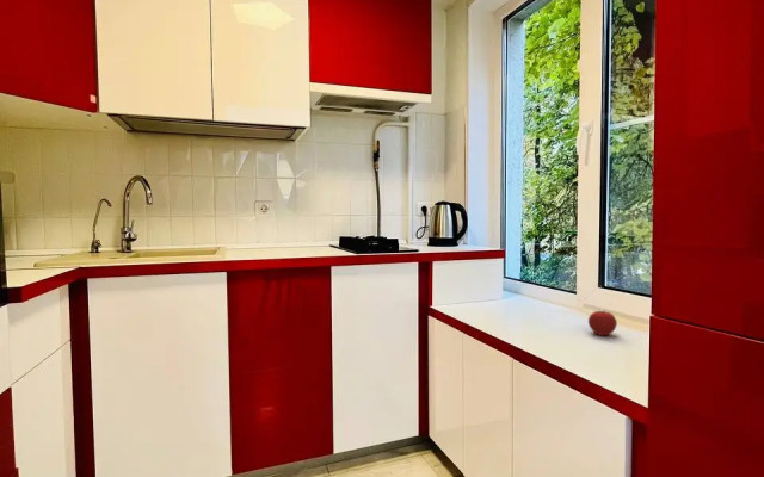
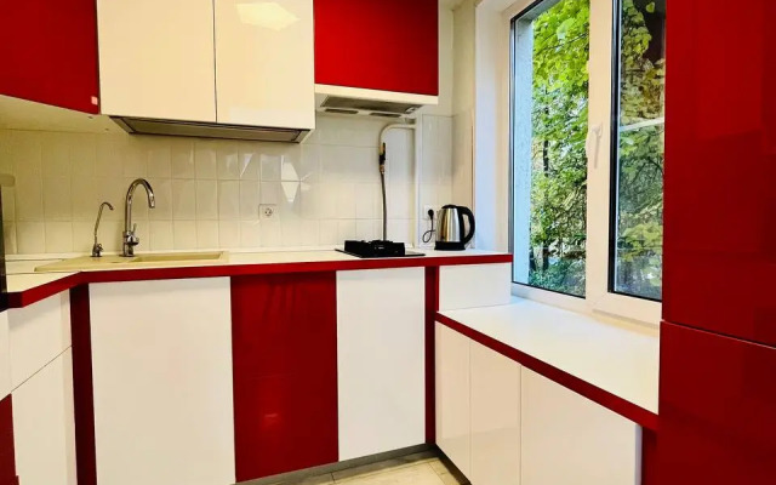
- apple [587,309,618,336]
